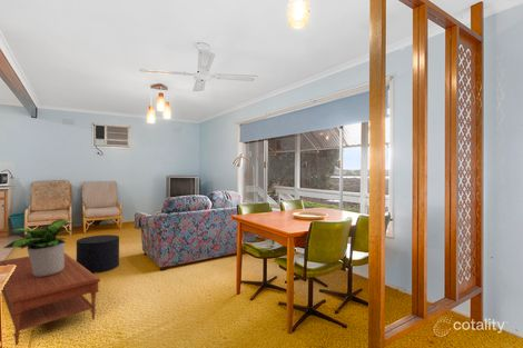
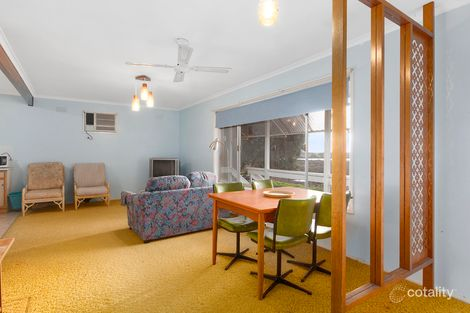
- coffee table [0,252,101,347]
- potted plant [3,218,77,277]
- stool [76,233,120,274]
